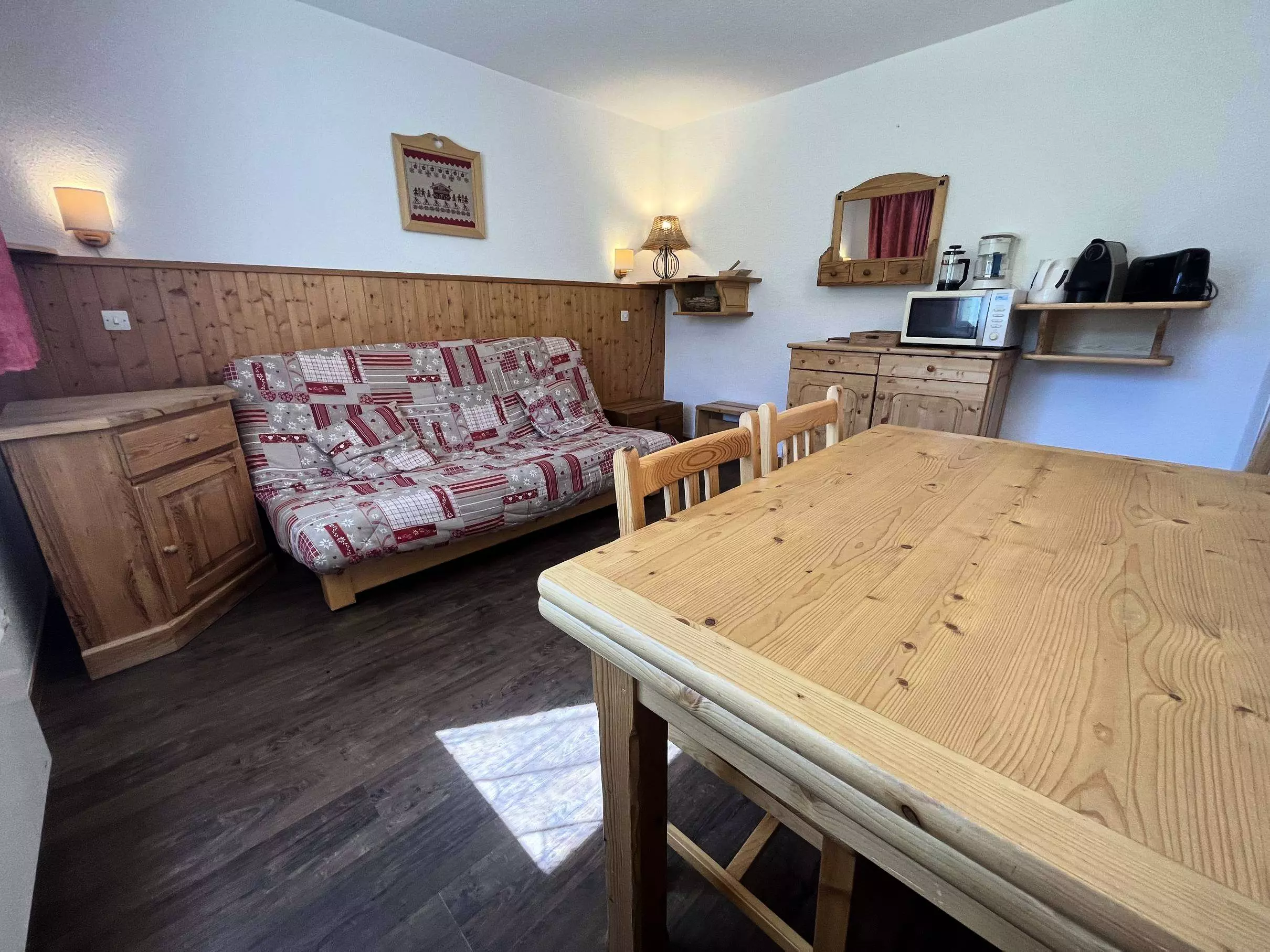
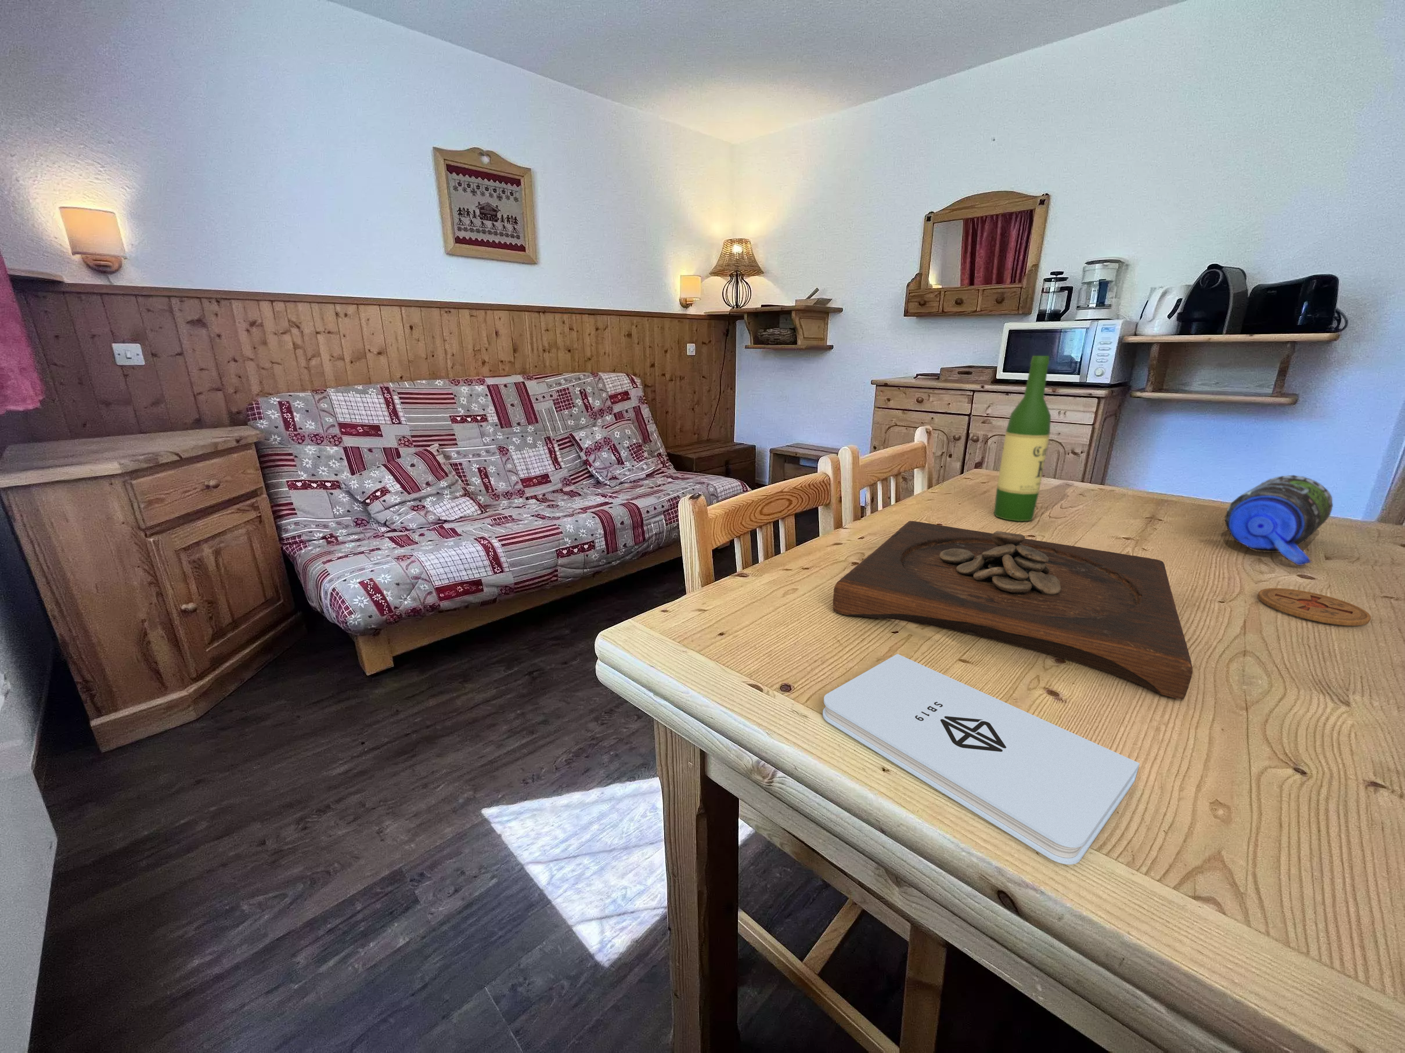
+ notepad [822,654,1141,865]
+ water bottle [1224,475,1333,566]
+ coaster [1257,587,1372,626]
+ wine bottle [993,355,1051,522]
+ wooden tray [832,520,1193,700]
